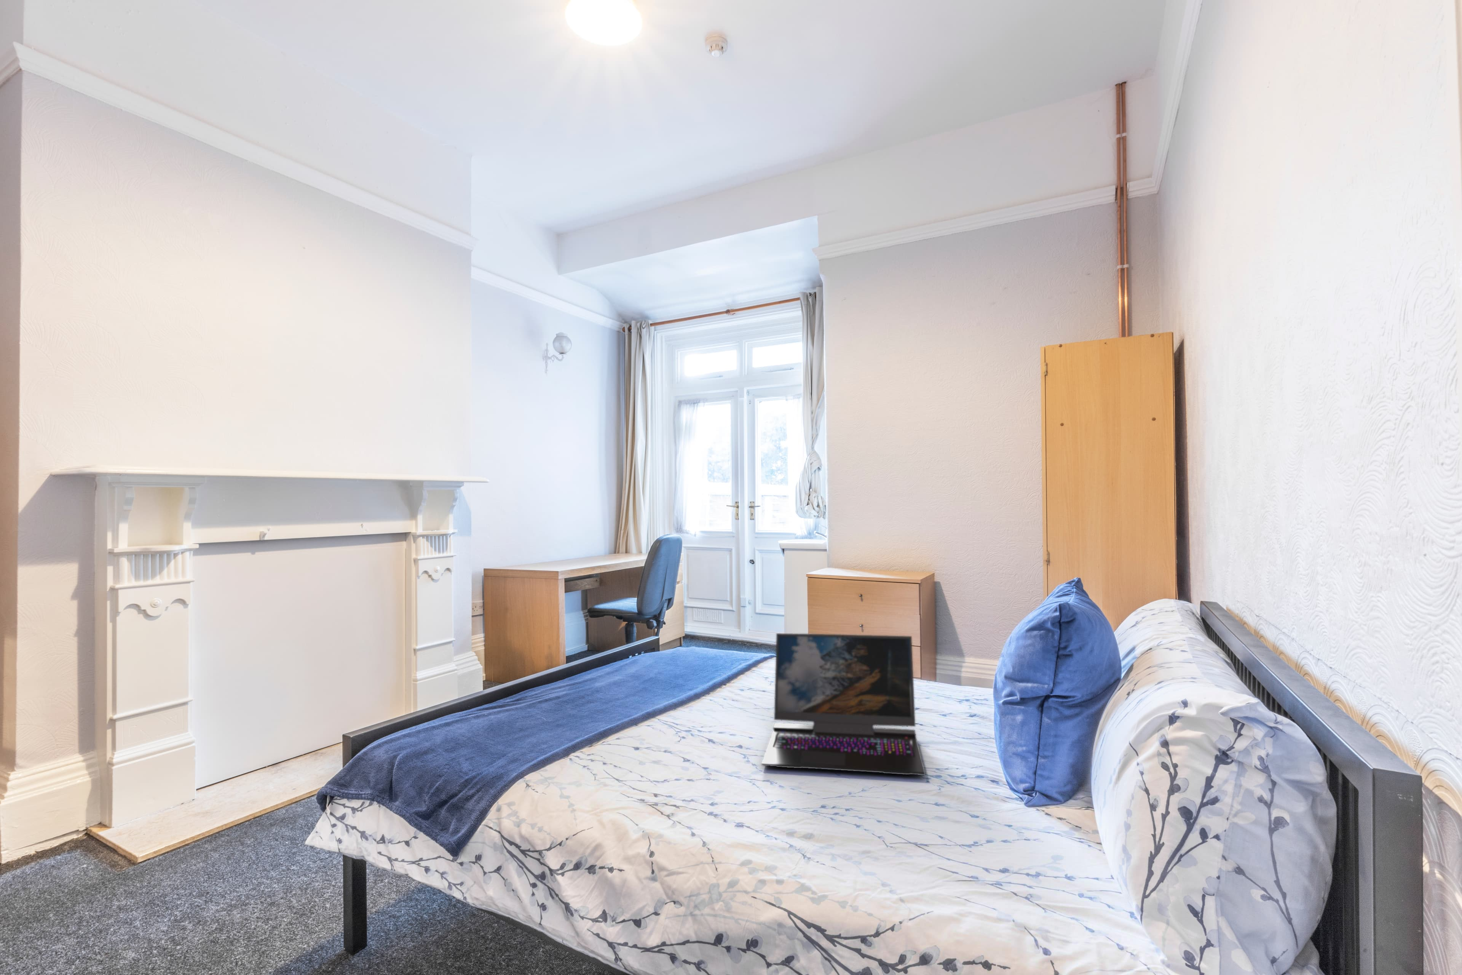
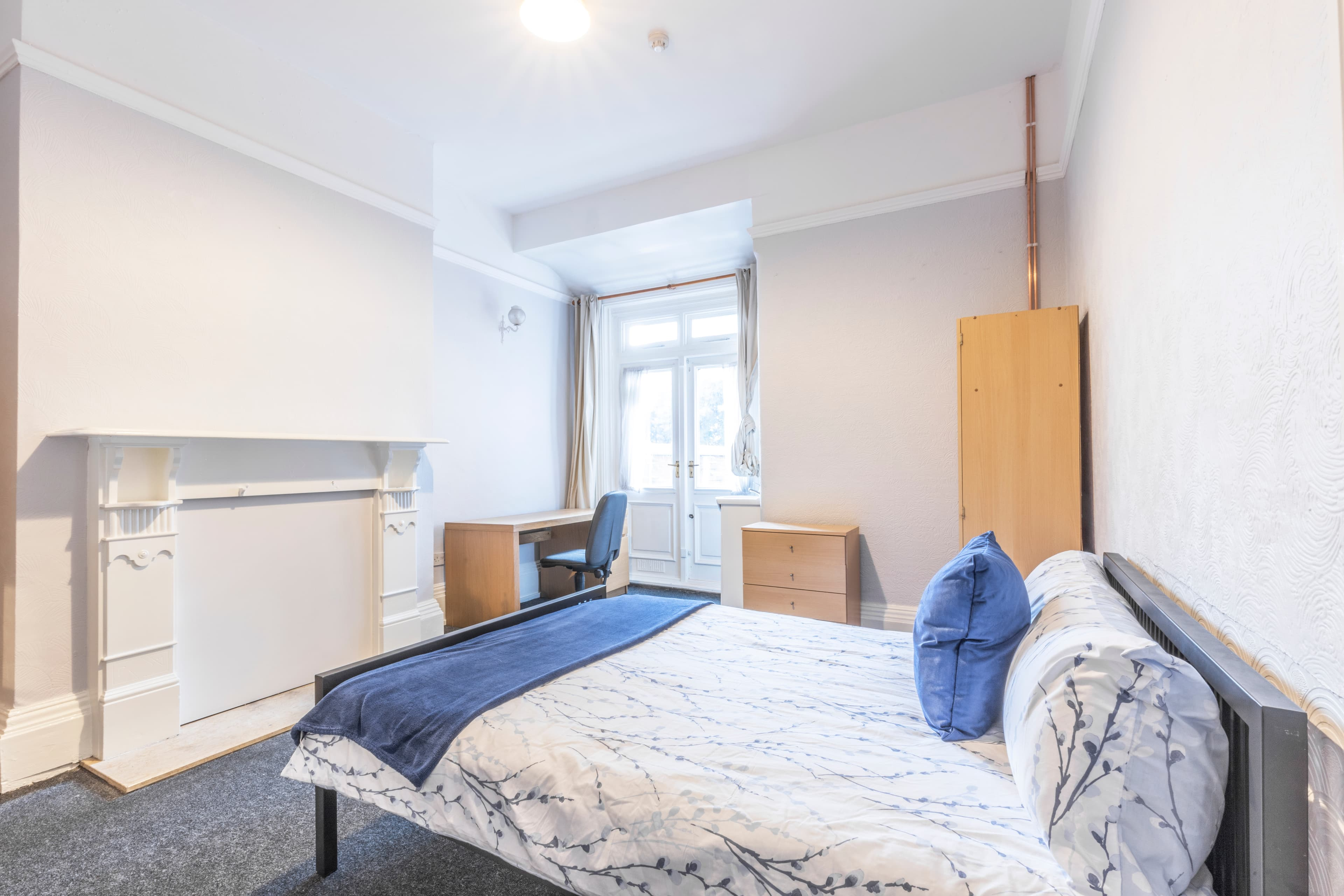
- laptop [761,632,926,776]
